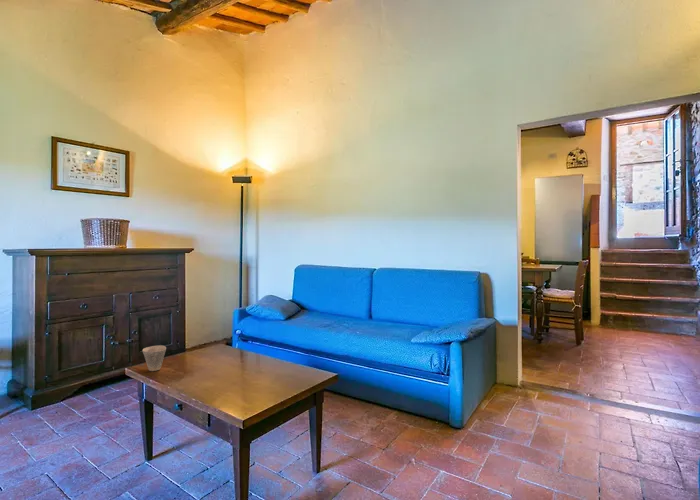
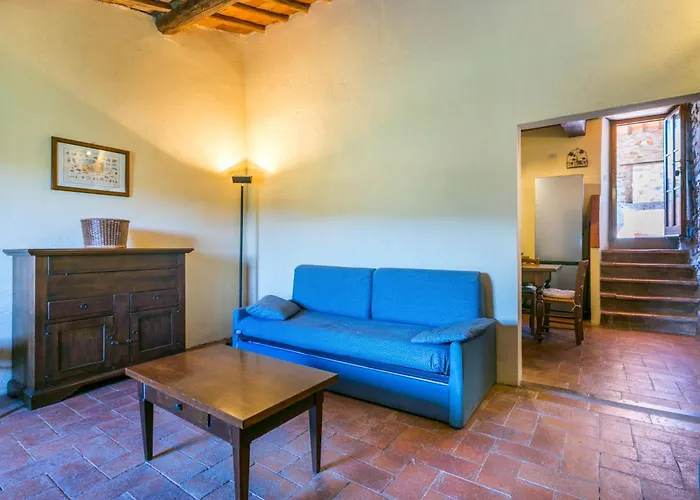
- cup [142,344,167,372]
